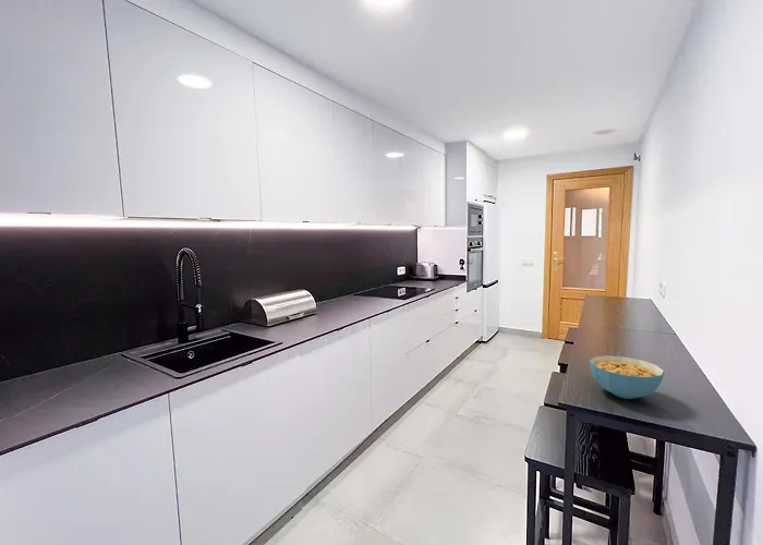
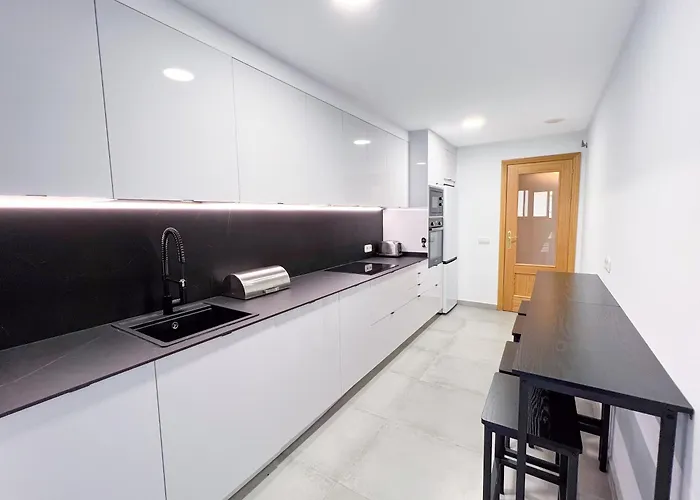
- cereal bowl [589,354,666,400]
